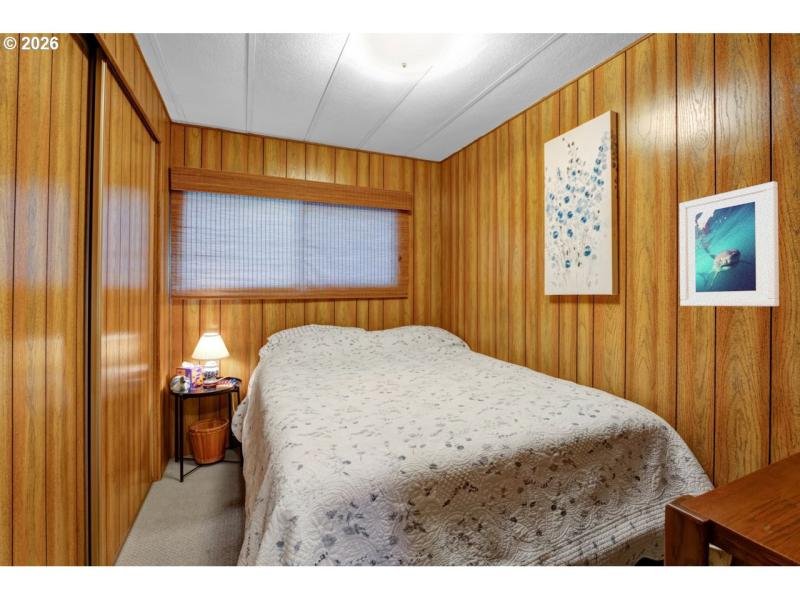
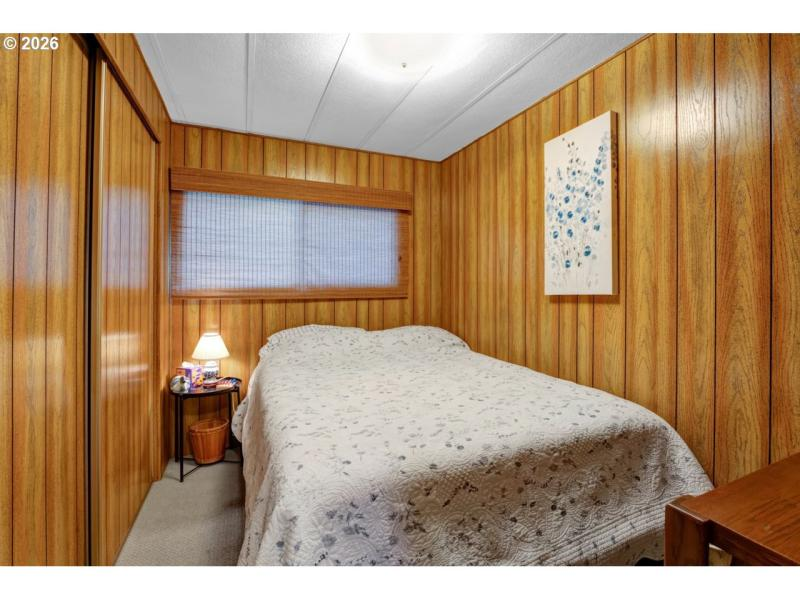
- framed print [678,180,780,307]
